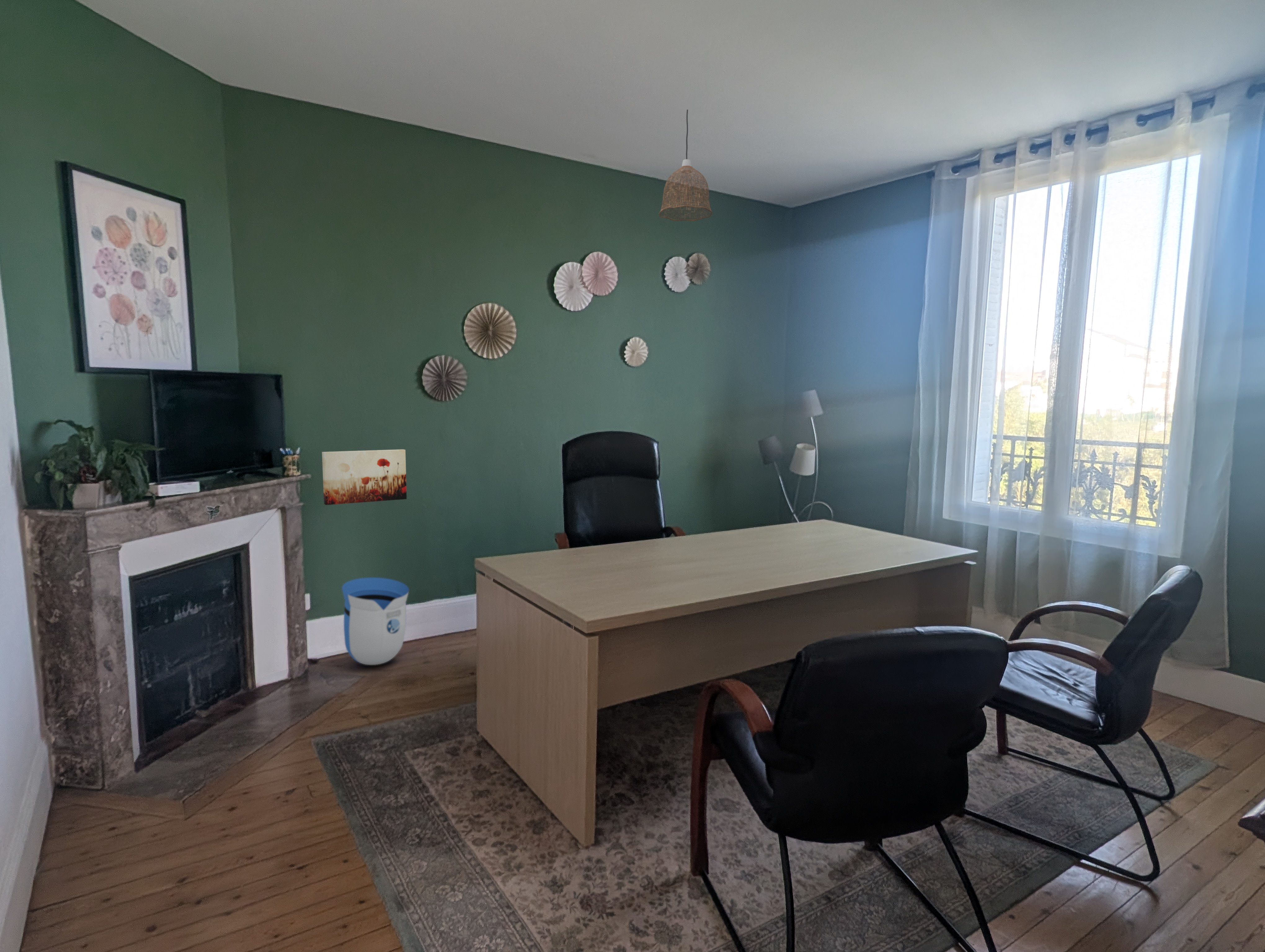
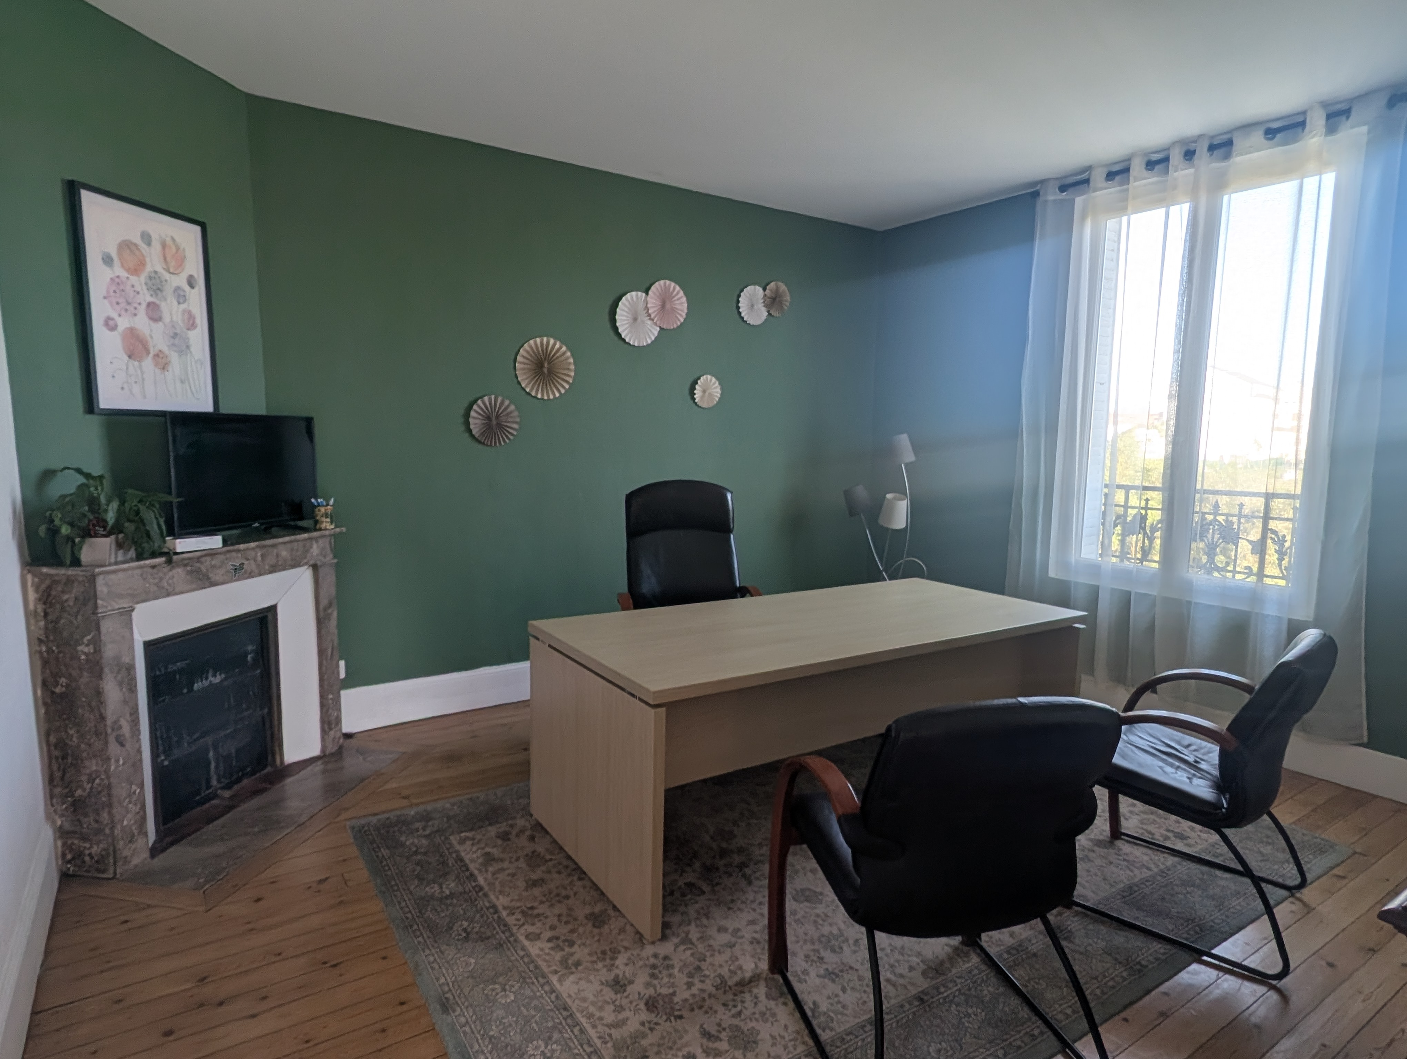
- wall art [322,449,407,505]
- sun visor [342,577,409,665]
- pendant lamp [659,109,713,221]
